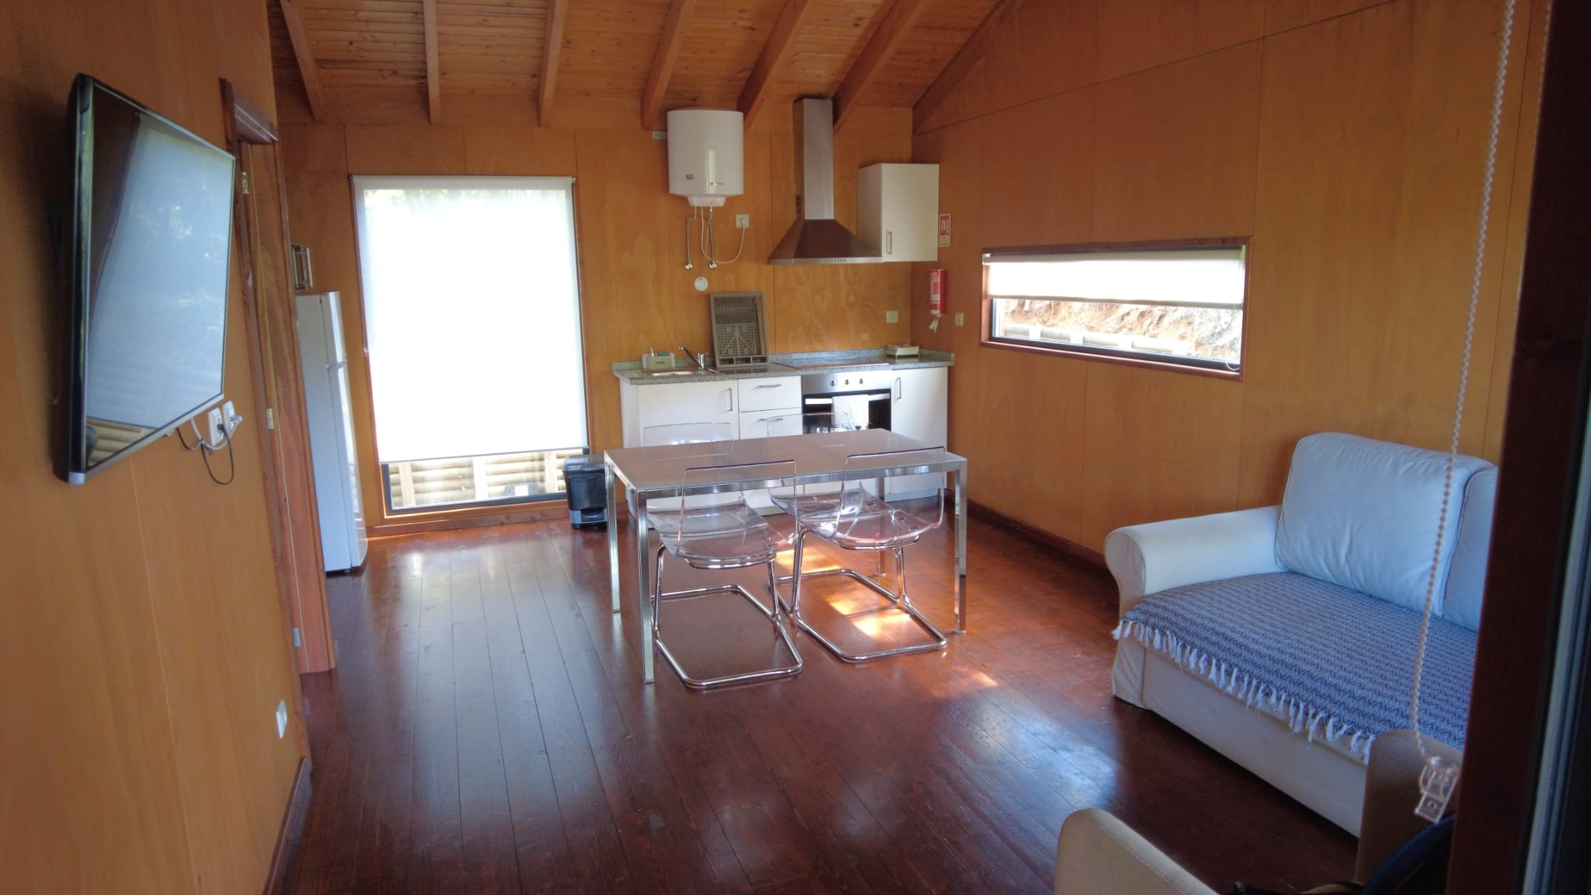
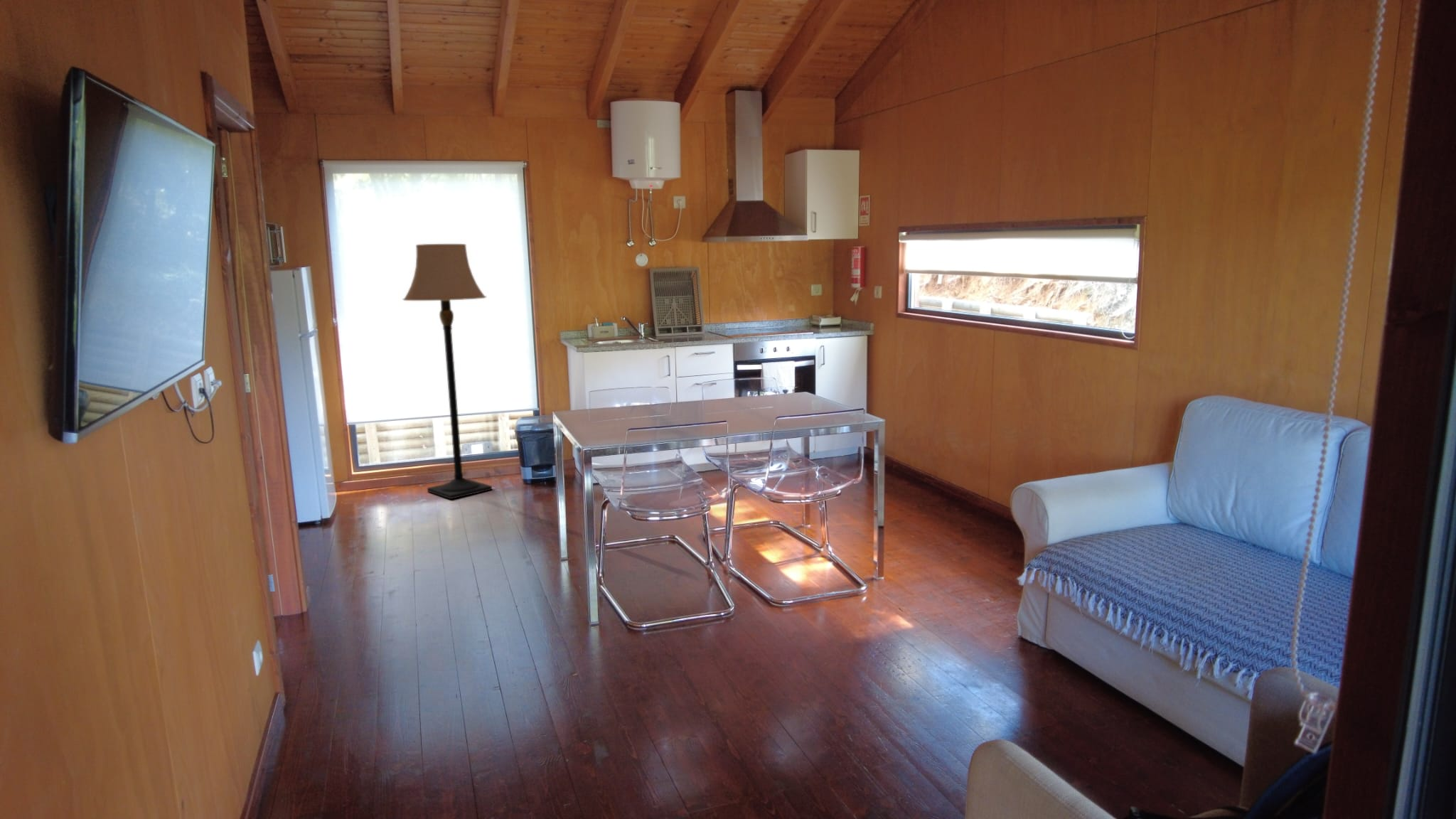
+ lamp [402,243,493,500]
